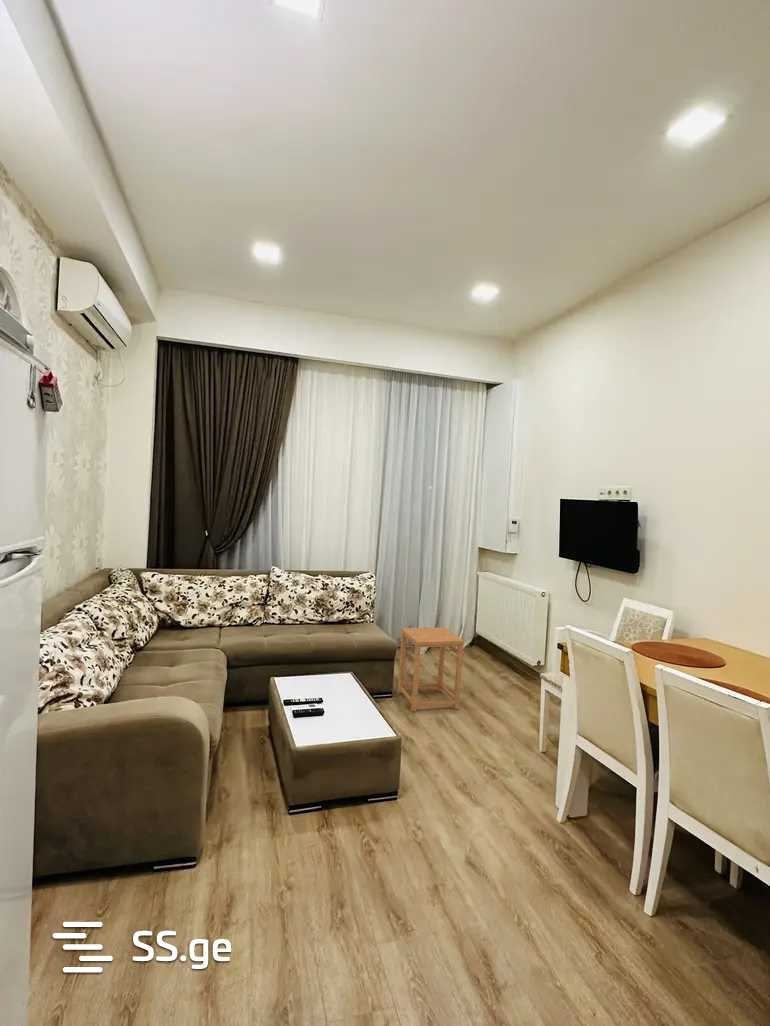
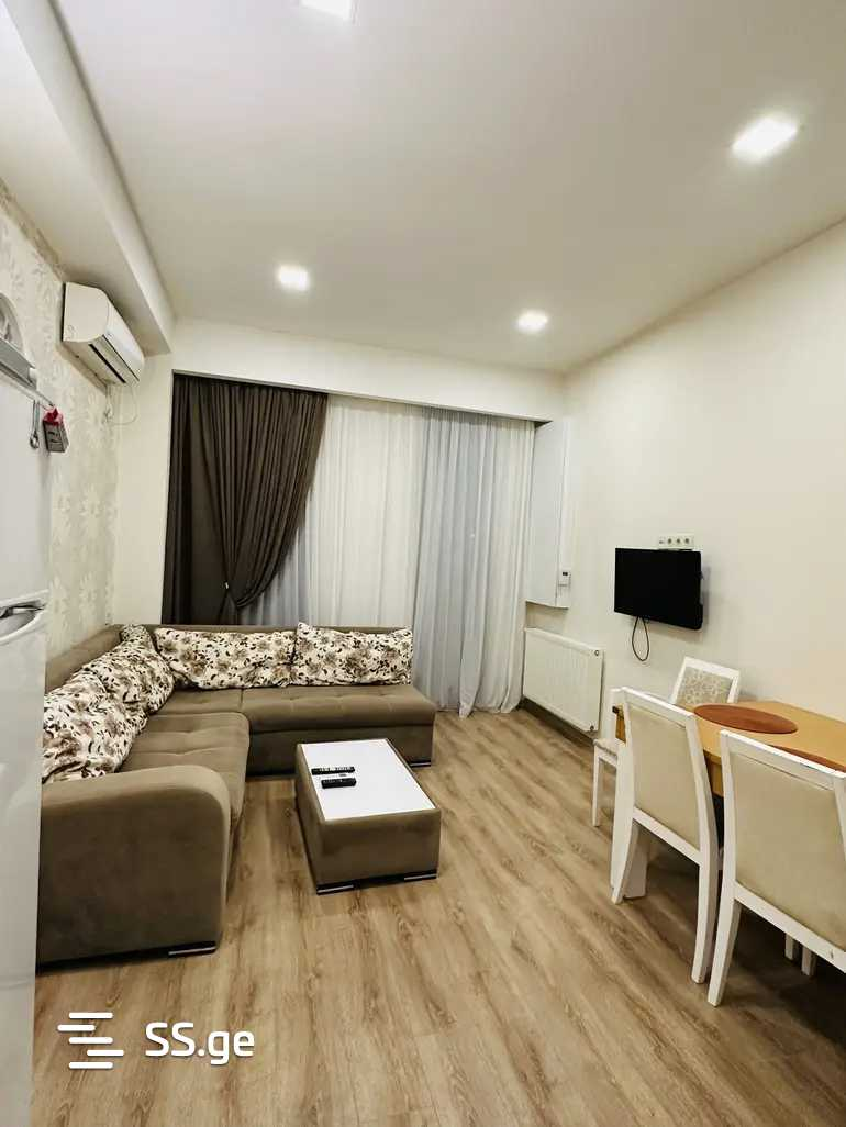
- side table [397,627,465,713]
